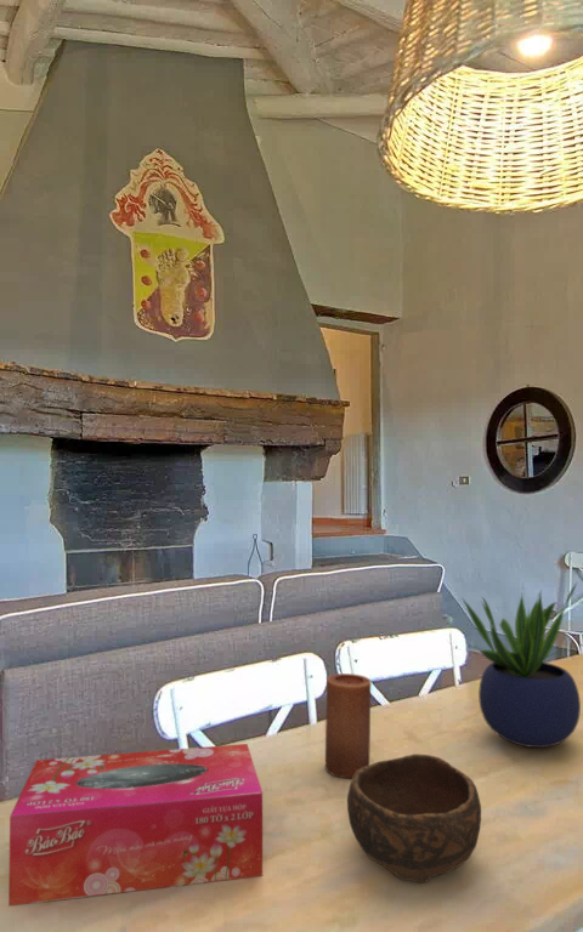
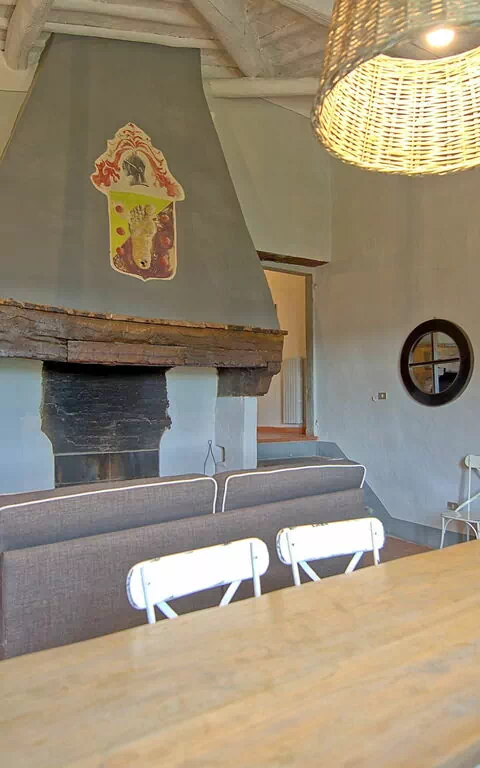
- candle [323,672,373,779]
- potted plant [460,581,582,749]
- tissue box [7,743,264,908]
- bowl [346,752,482,883]
